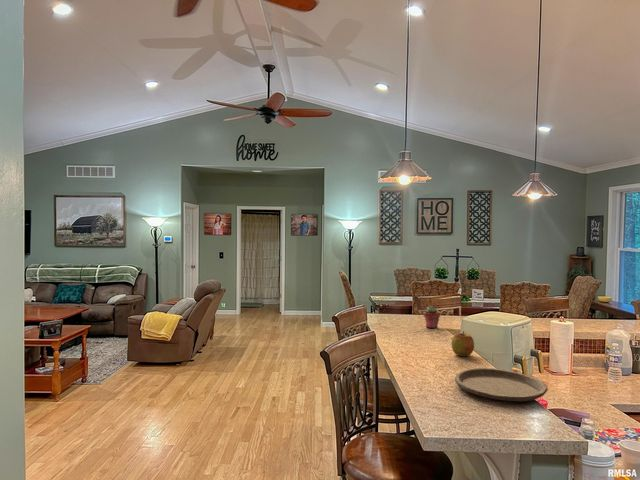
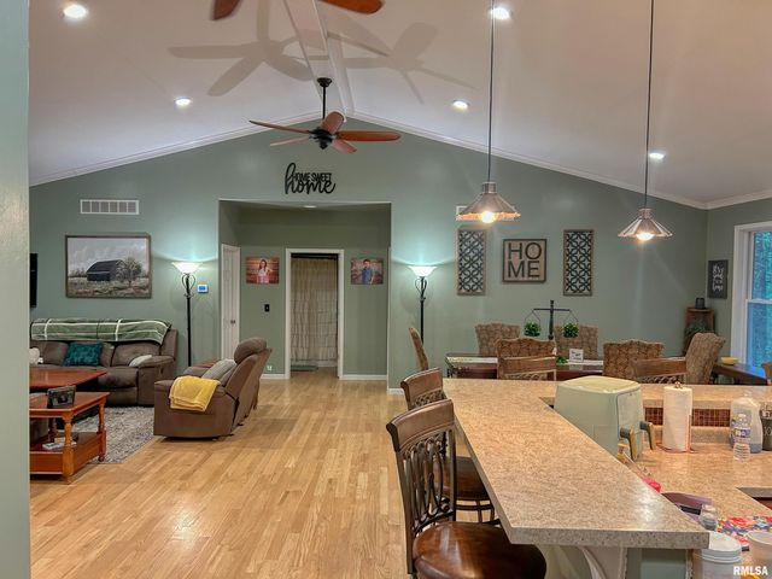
- potted succulent [422,305,441,329]
- apple [450,331,475,357]
- plate [454,367,549,402]
